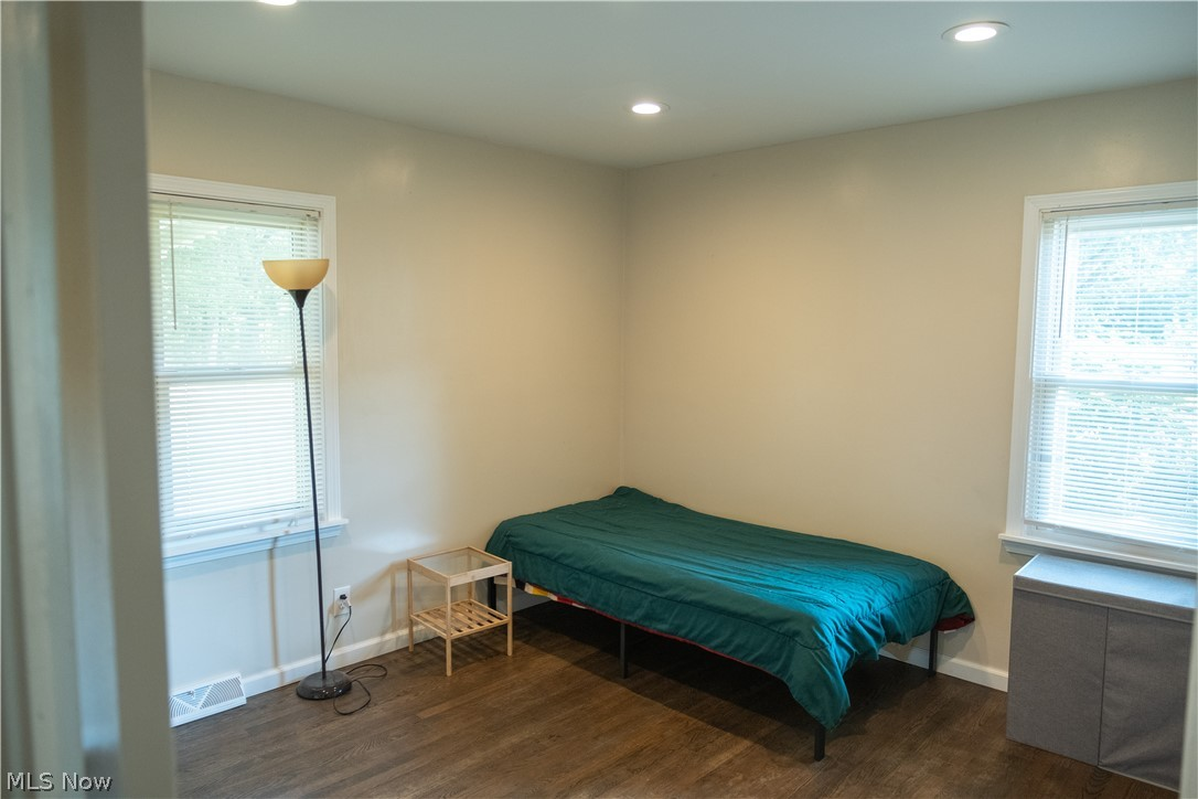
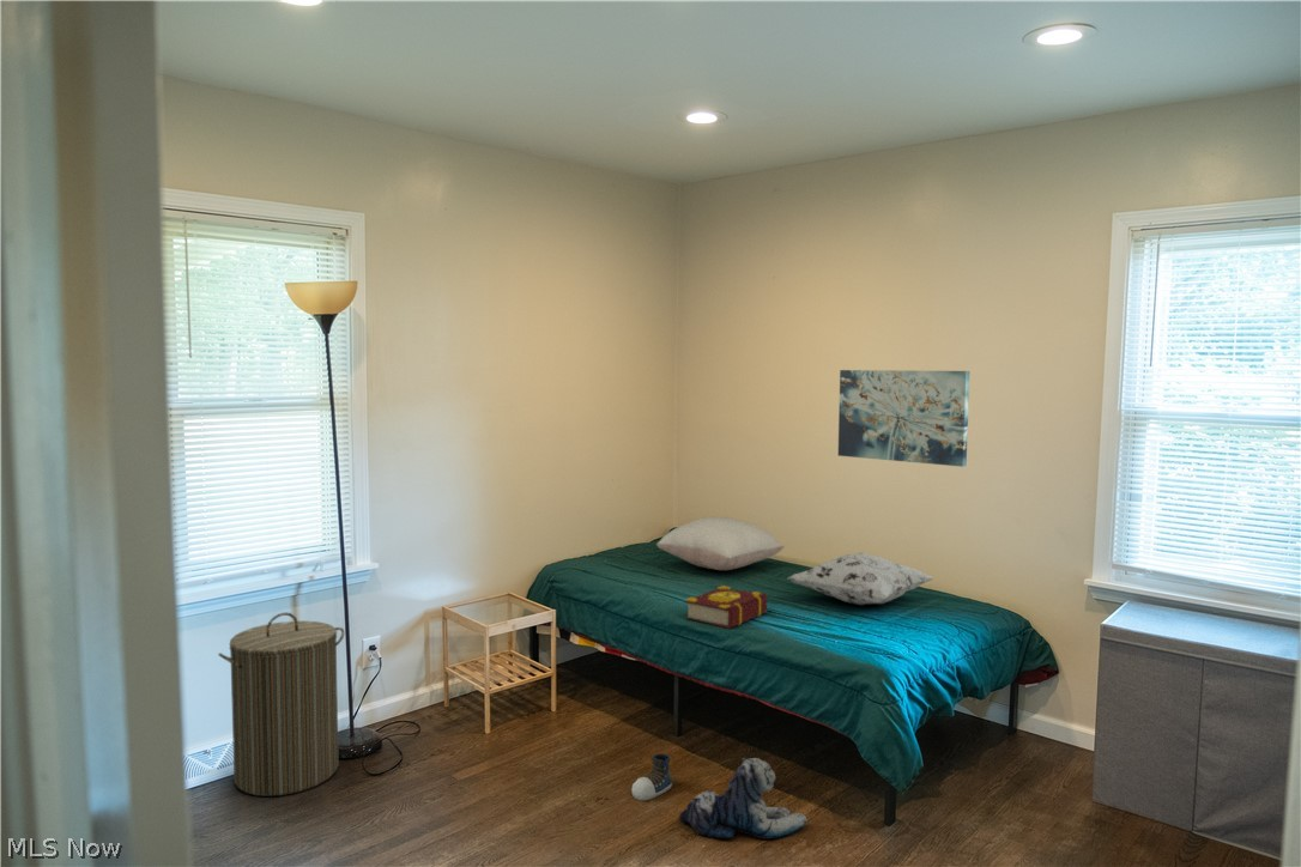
+ laundry hamper [217,612,345,798]
+ book [684,584,768,630]
+ shoe [630,752,673,802]
+ pillow [655,516,786,571]
+ plush toy [678,757,807,841]
+ wall art [837,369,970,468]
+ decorative pillow [787,551,936,606]
